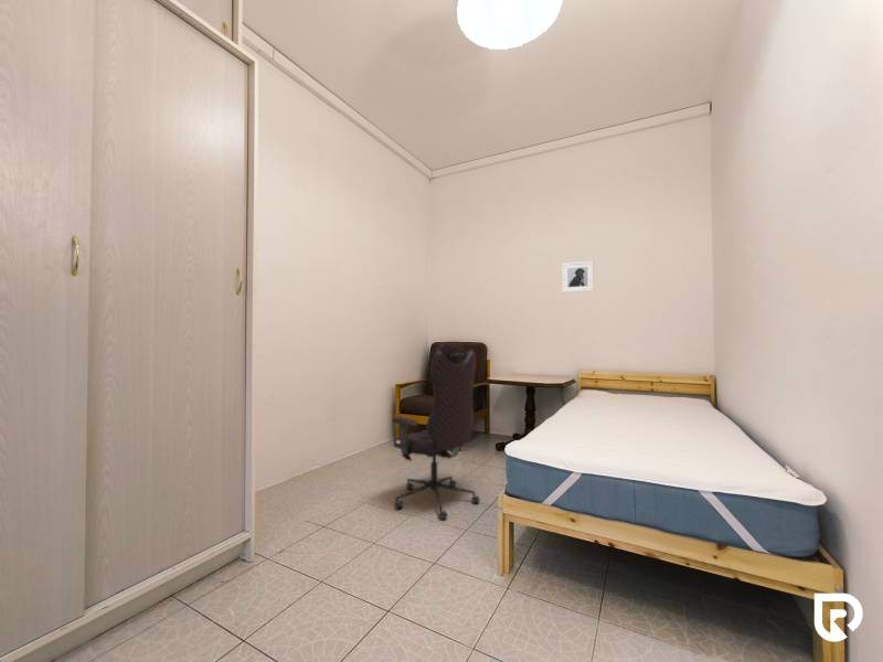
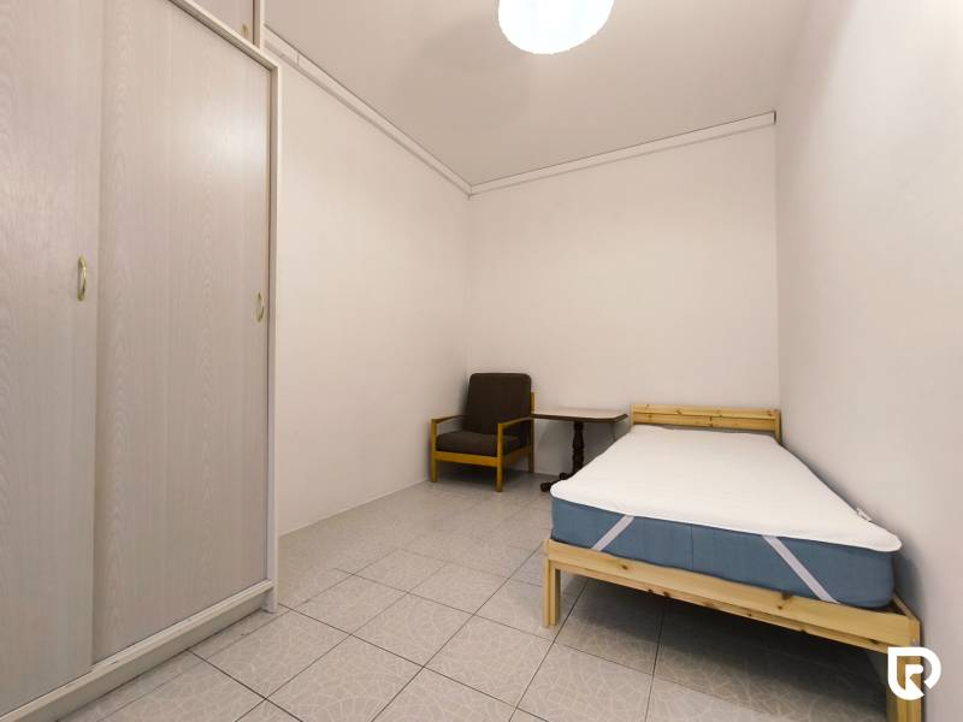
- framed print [561,259,595,293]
- office chair [391,342,481,521]
